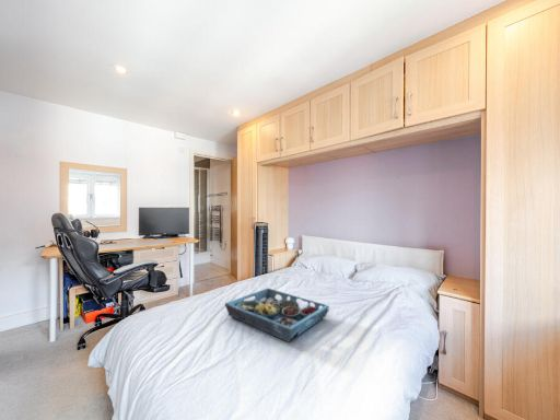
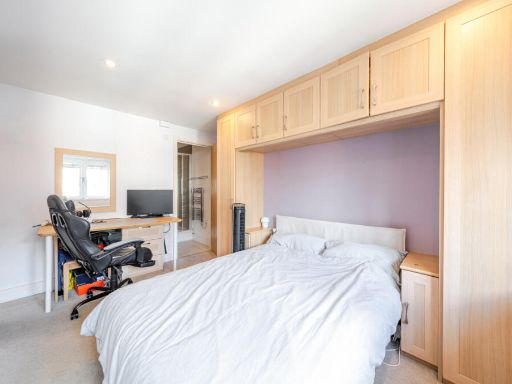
- serving tray [224,288,330,343]
